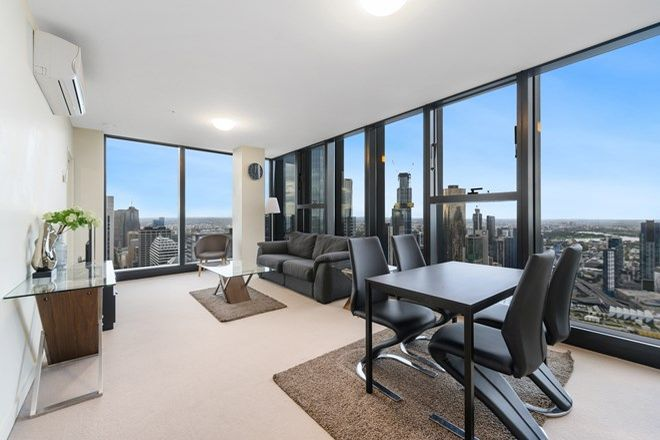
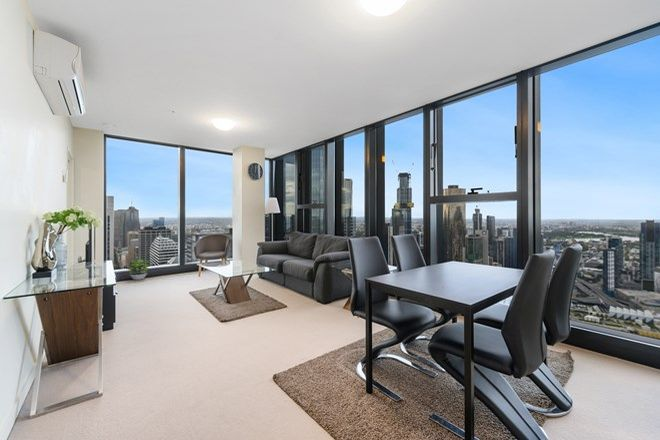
+ potted plant [126,257,150,281]
